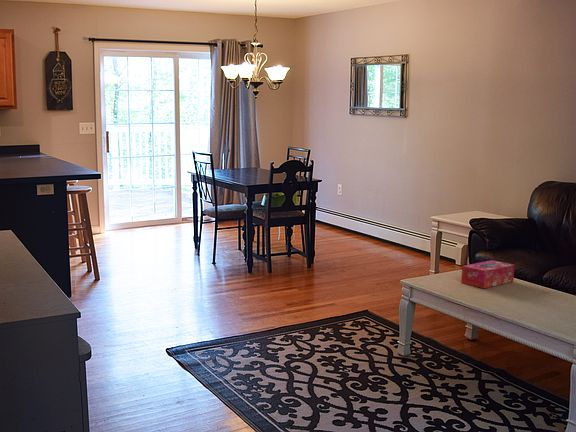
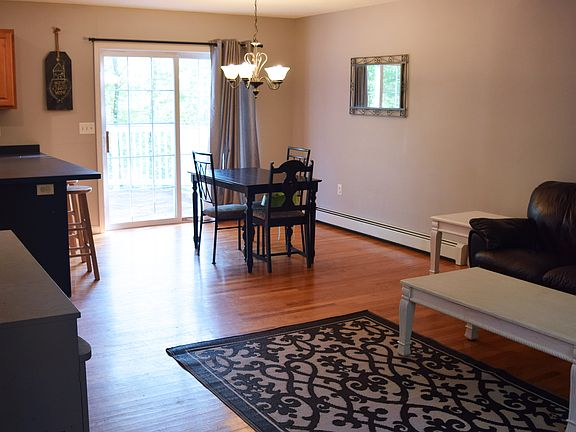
- tissue box [460,259,515,289]
